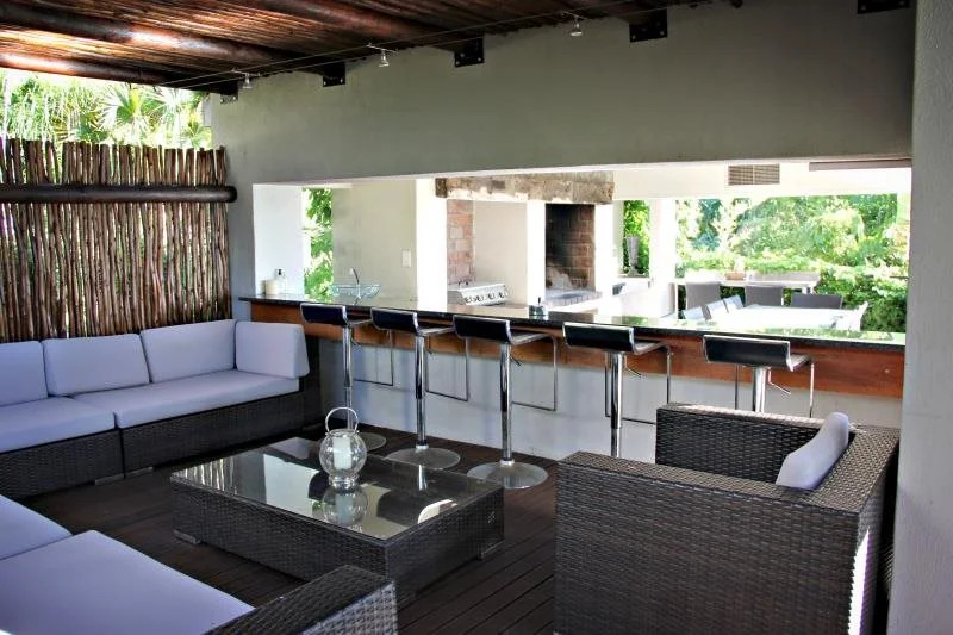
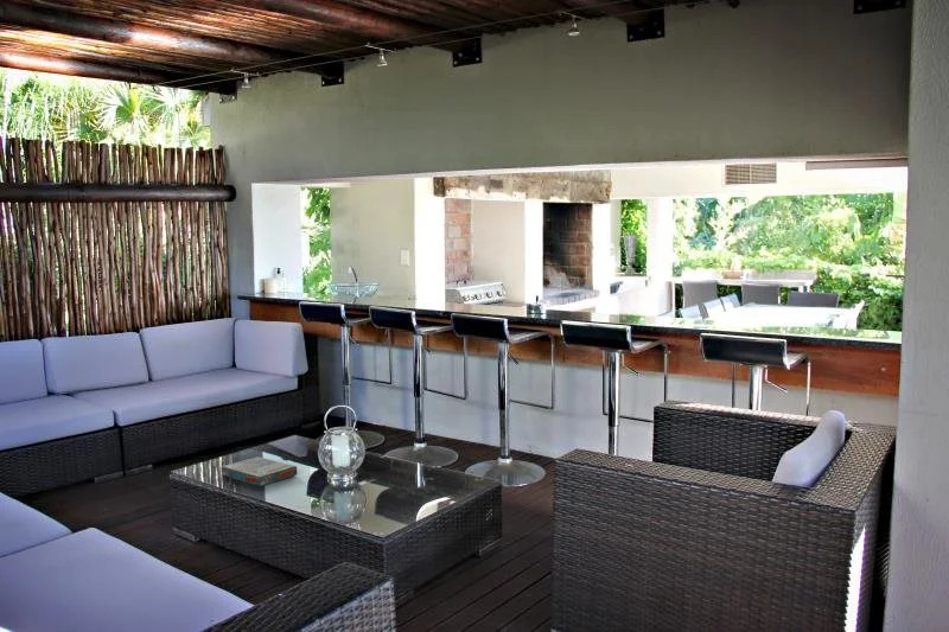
+ board game [219,455,298,487]
